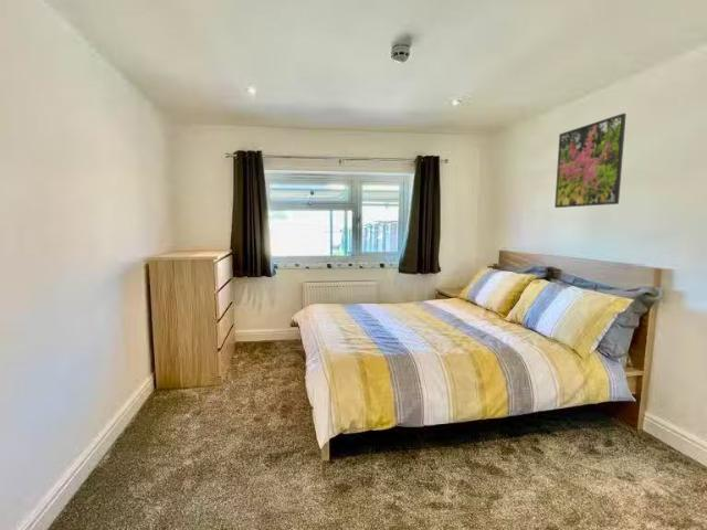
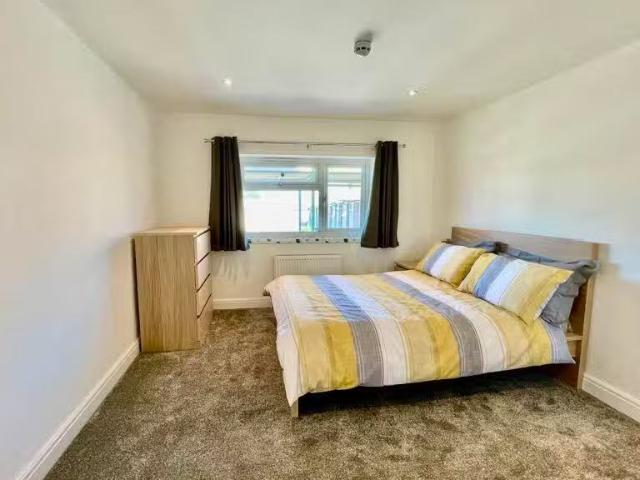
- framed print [553,113,627,209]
